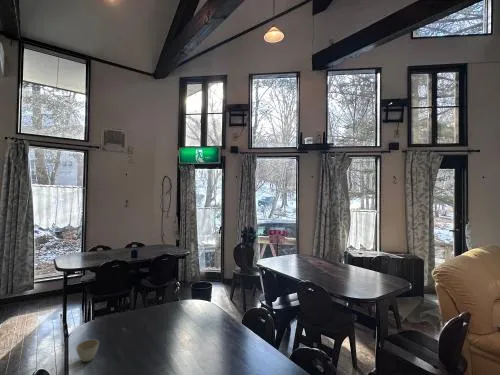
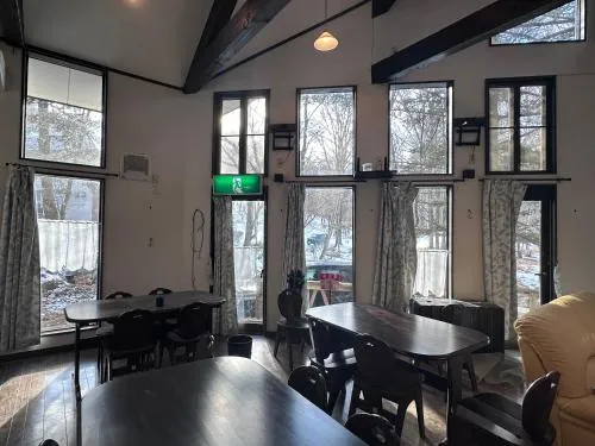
- flower pot [75,339,100,363]
